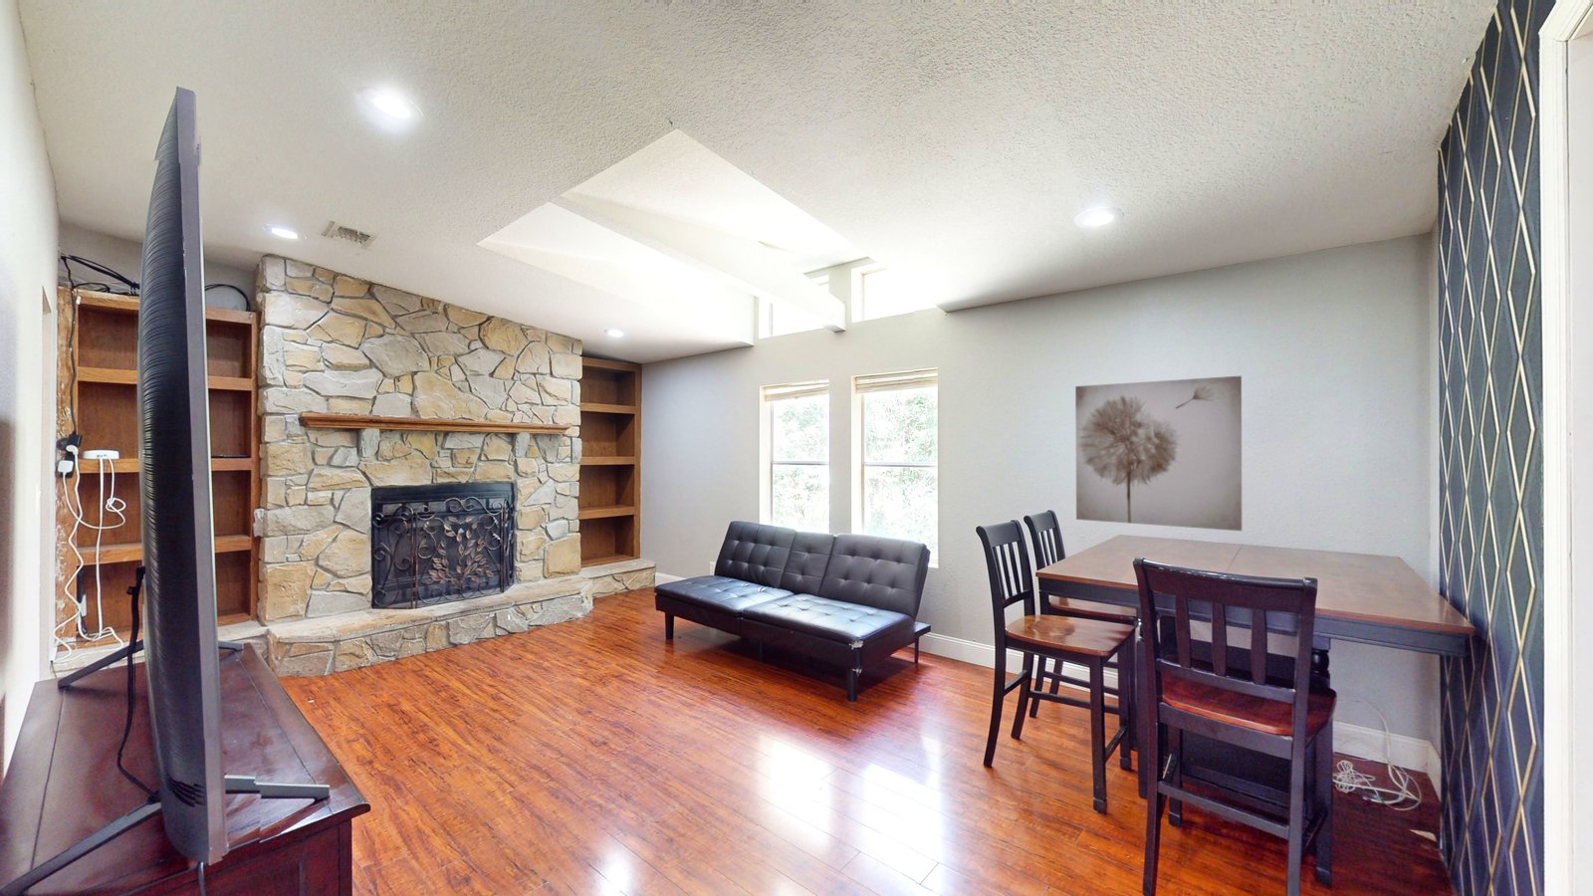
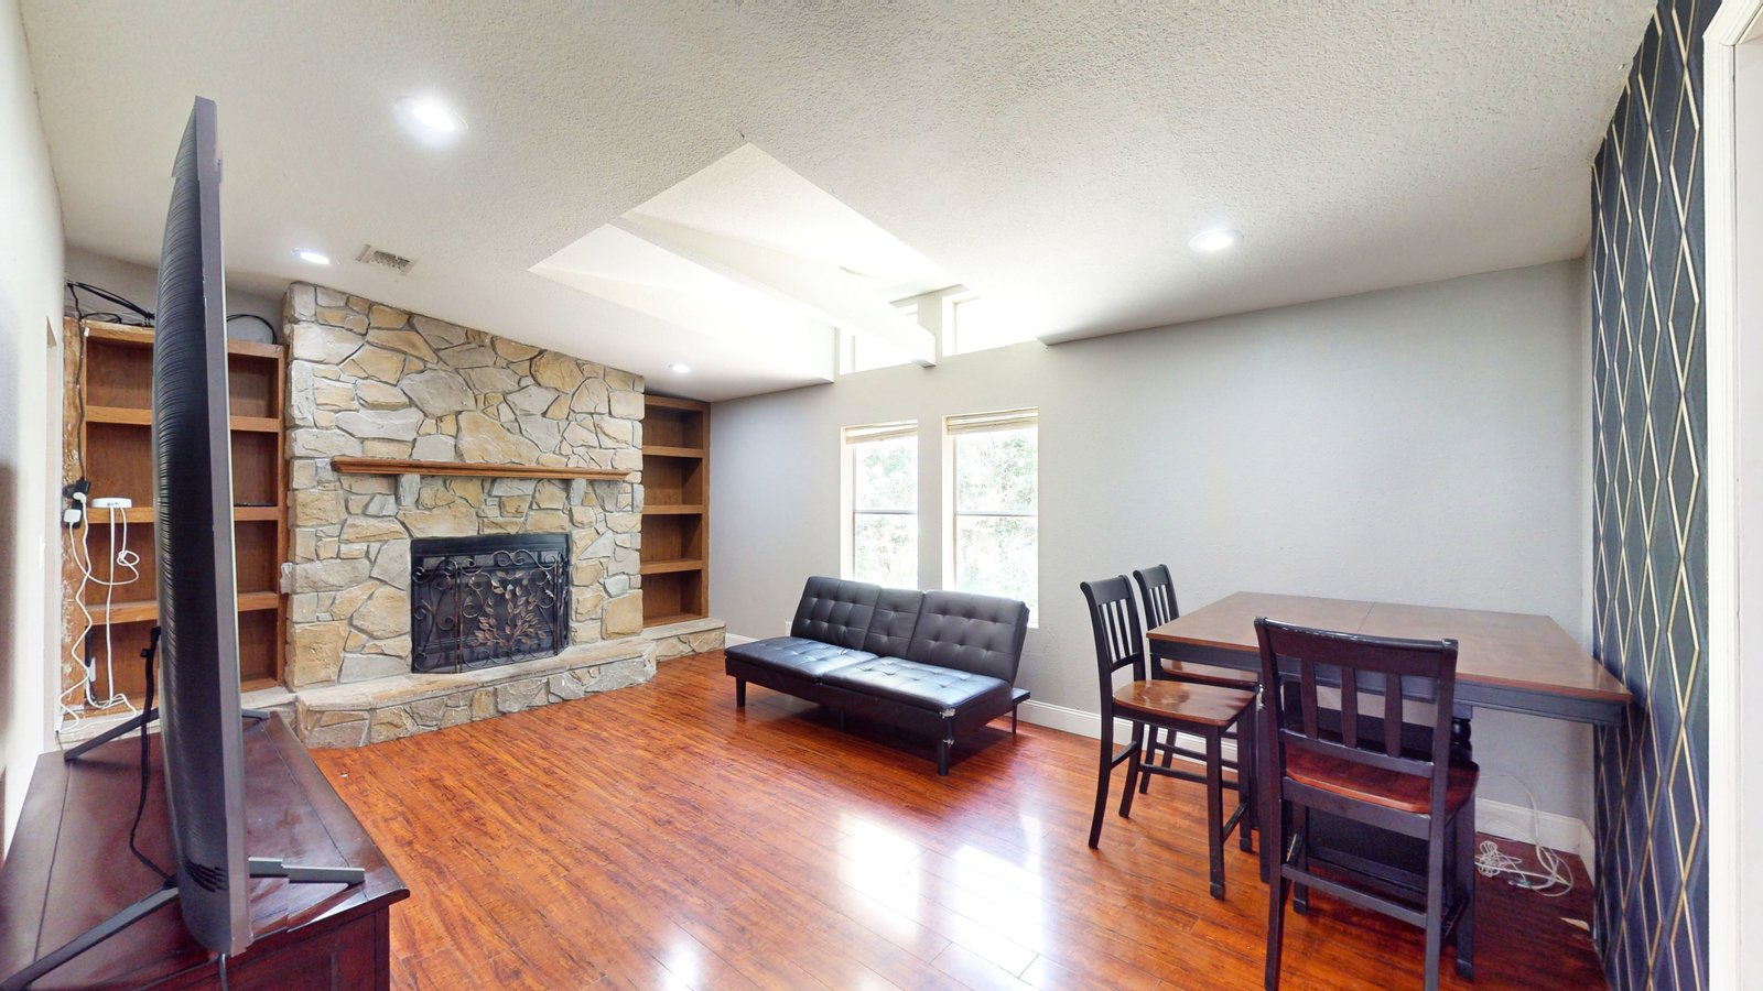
- wall art [1074,375,1243,532]
